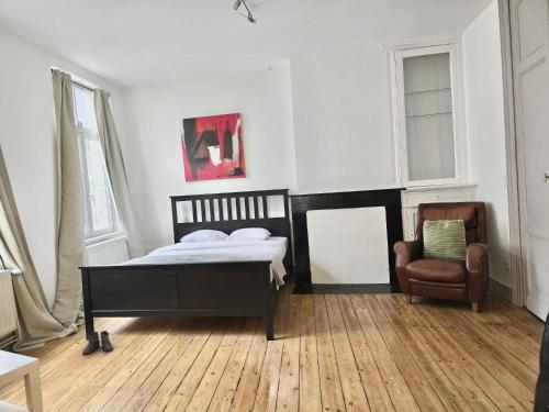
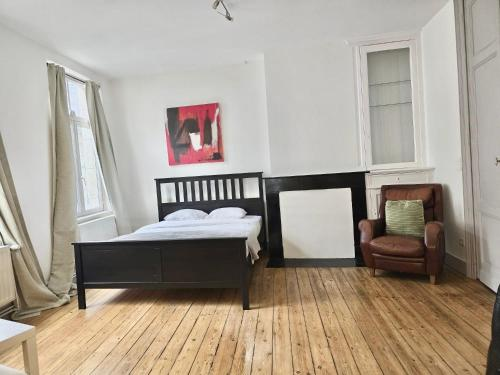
- boots [81,330,114,356]
